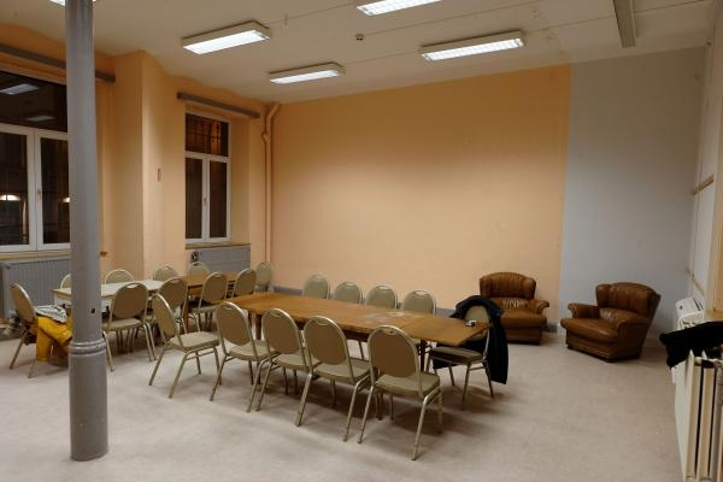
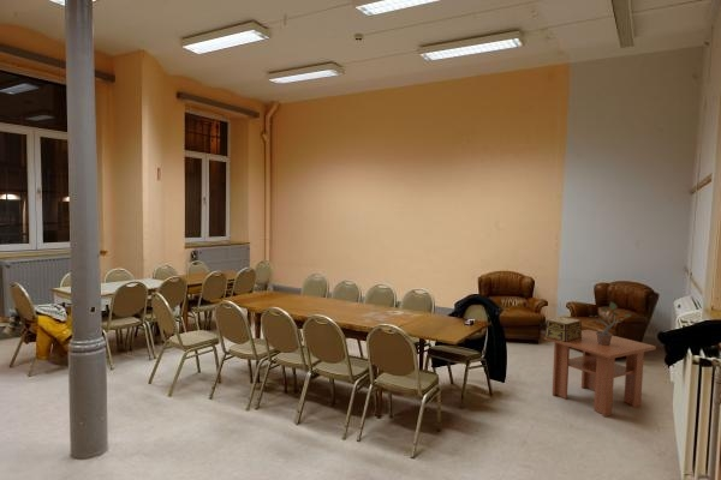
+ potted plant [586,300,632,346]
+ decorative box [543,316,583,342]
+ coffee table [543,329,657,418]
